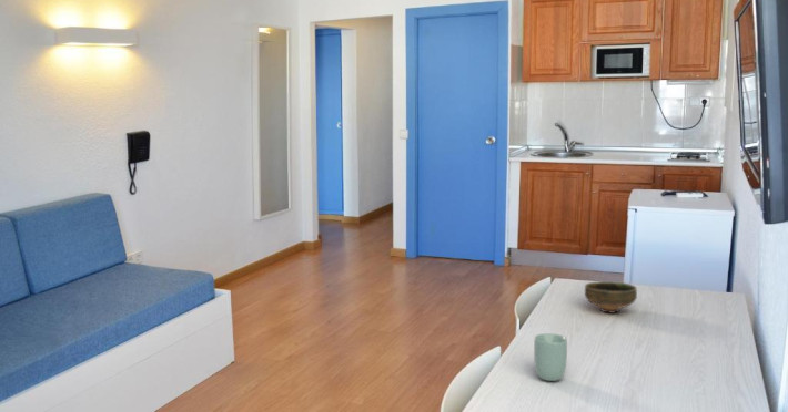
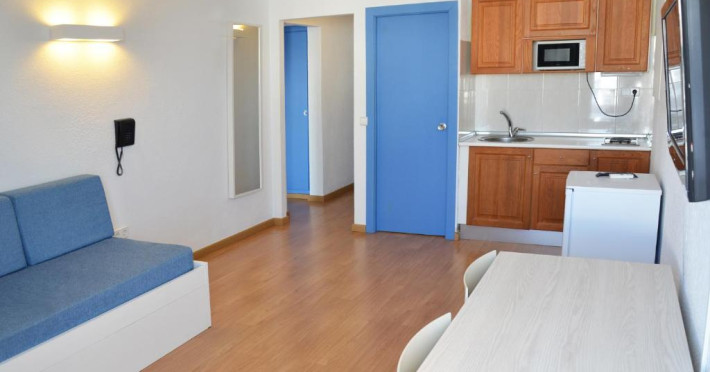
- bowl [584,280,638,315]
- cup [533,332,568,382]
